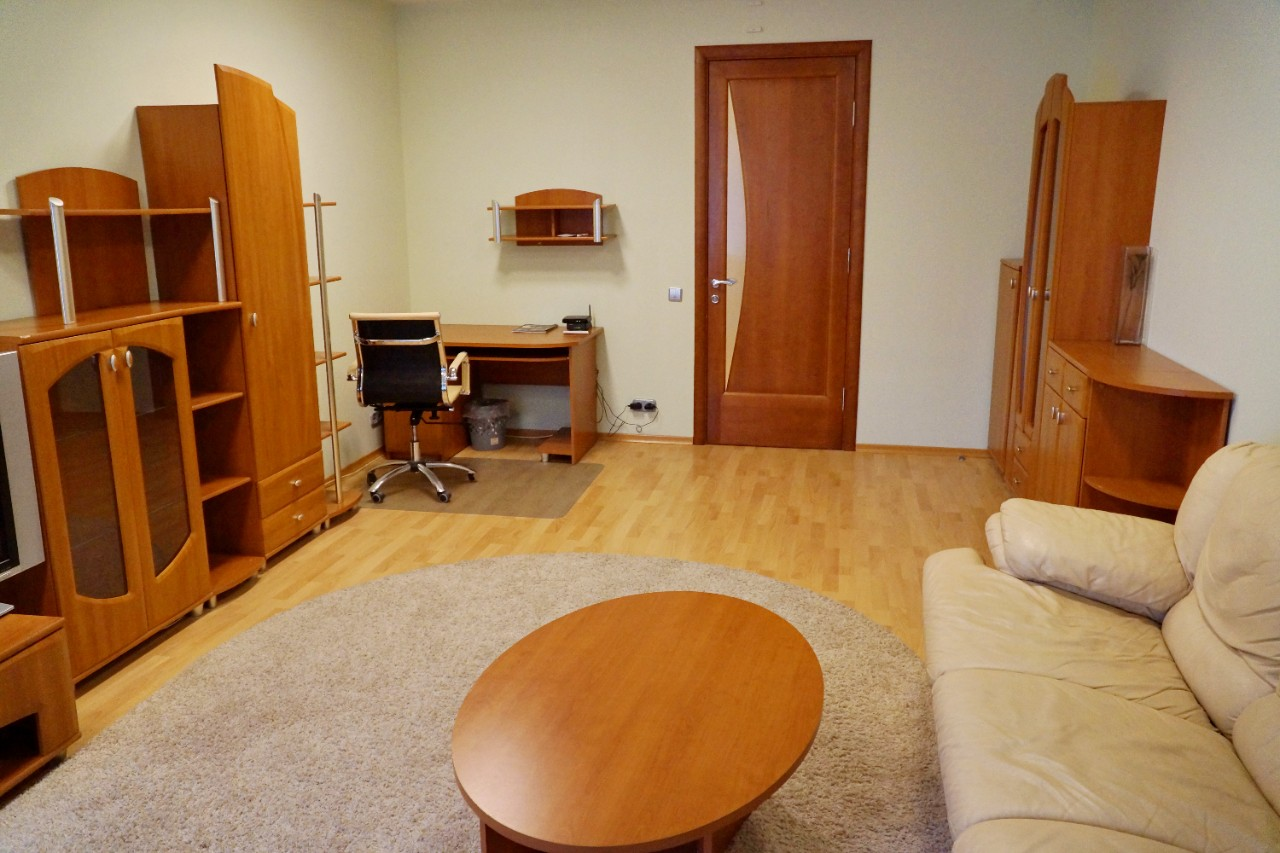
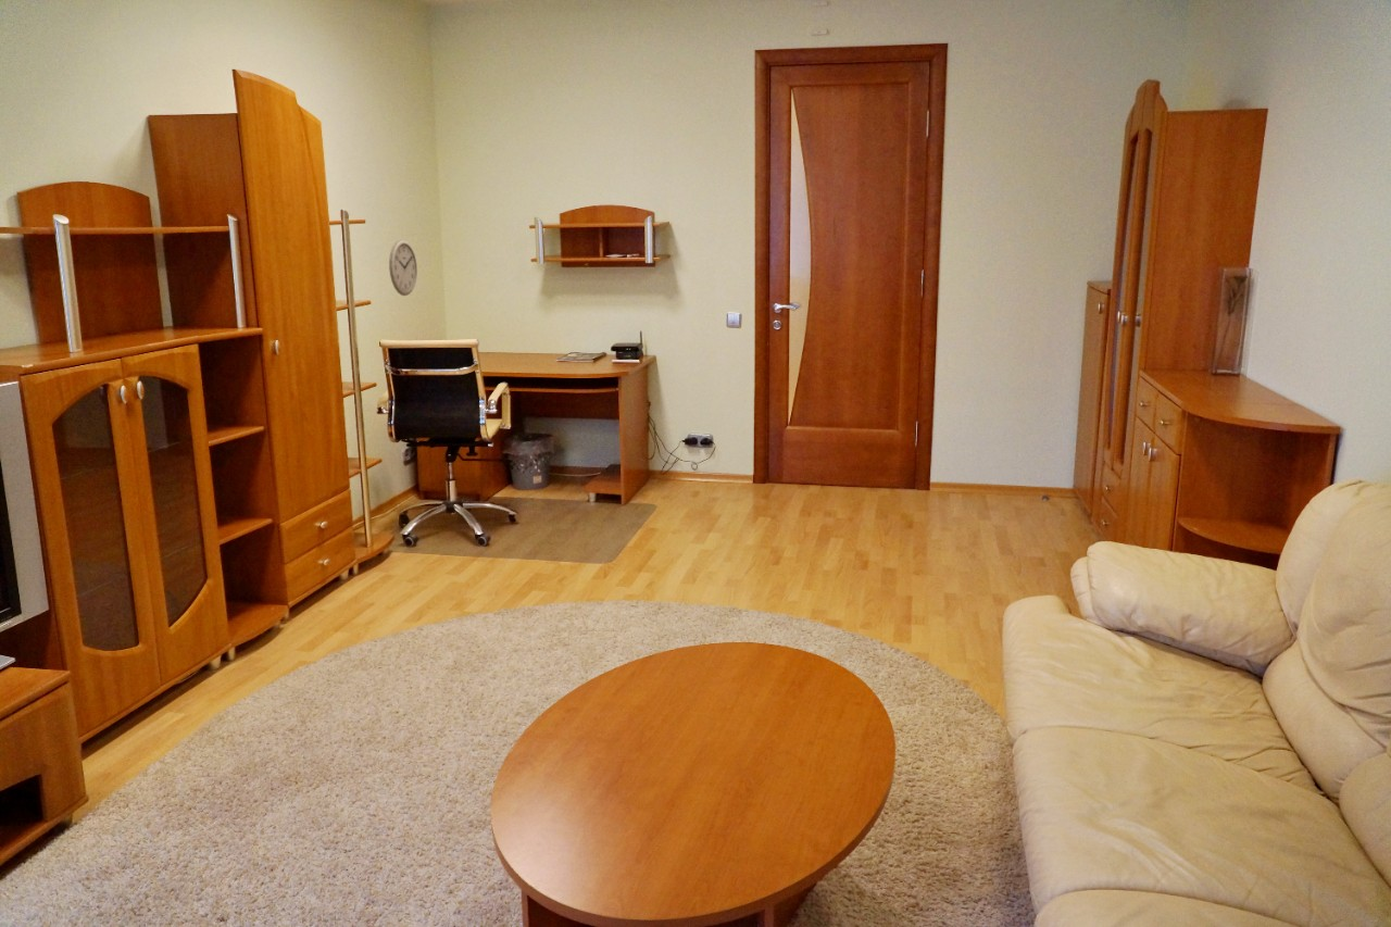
+ wall clock [388,238,418,297]
